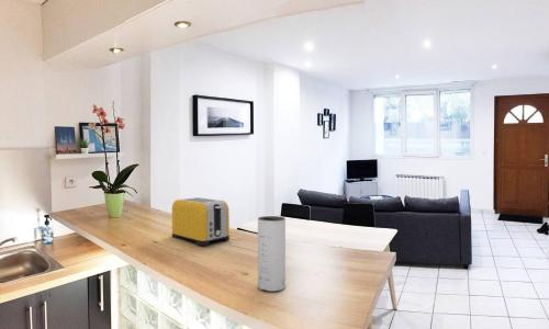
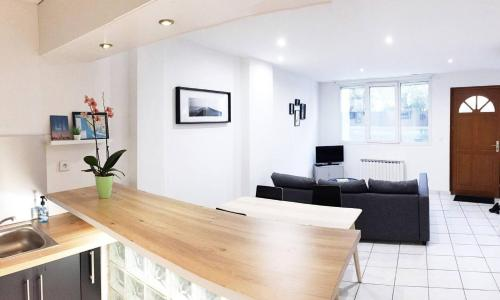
- toaster [171,196,231,246]
- speaker [257,215,287,293]
